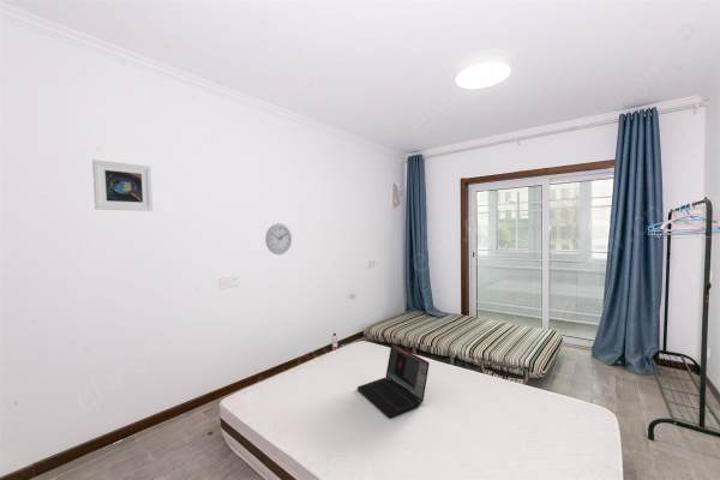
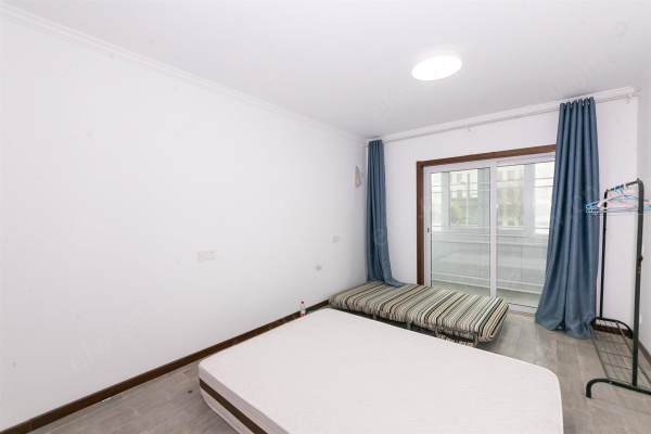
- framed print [91,158,154,212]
- wall clock [264,222,293,256]
- laptop [356,342,431,419]
